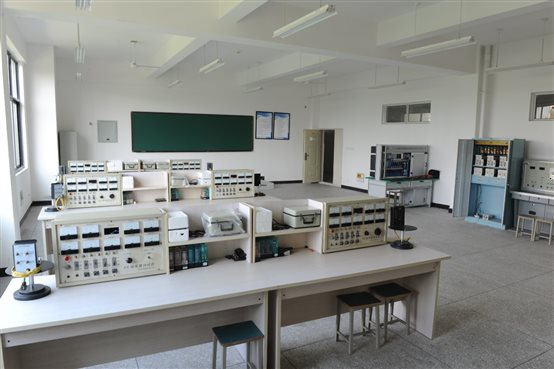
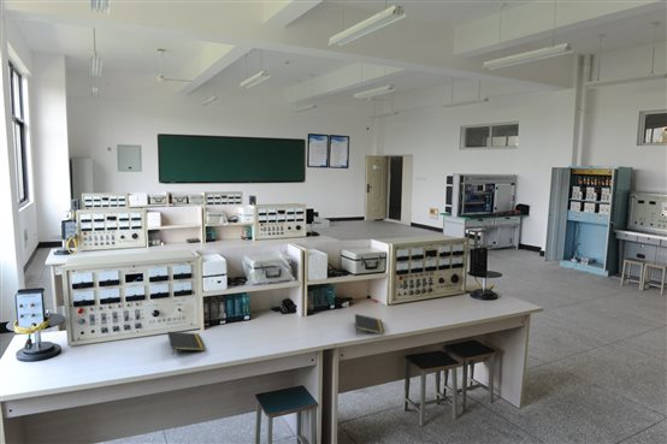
+ notepad [354,313,386,336]
+ notepad [166,331,207,357]
